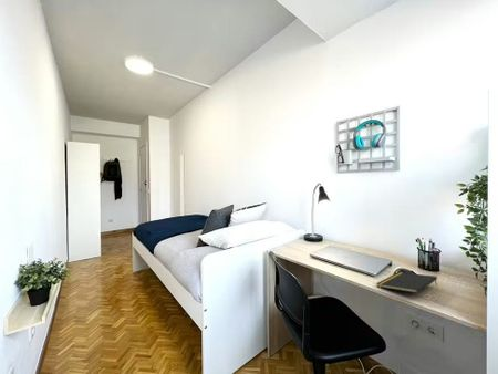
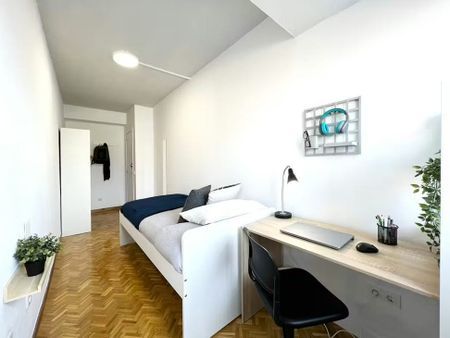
- notepad [375,271,438,294]
